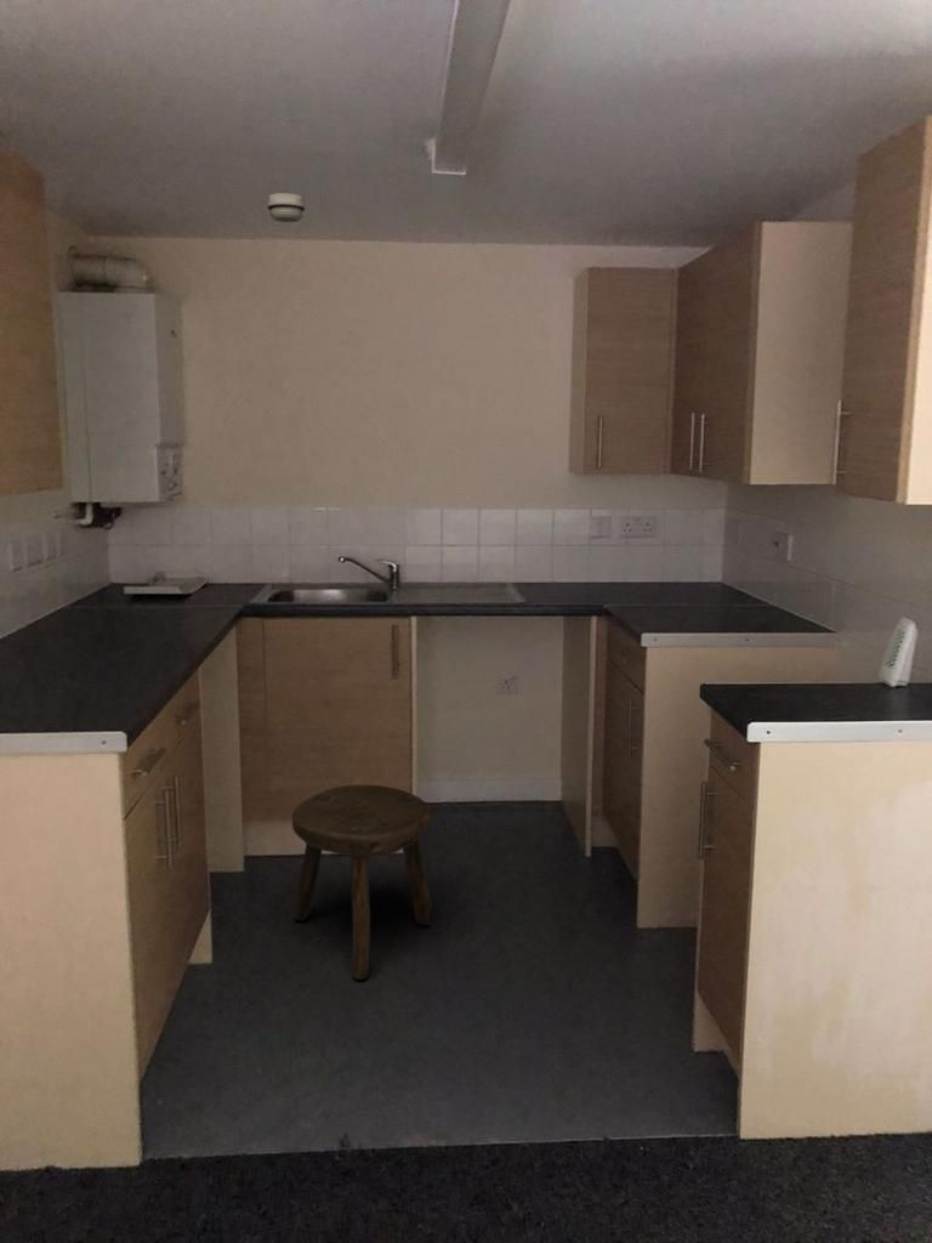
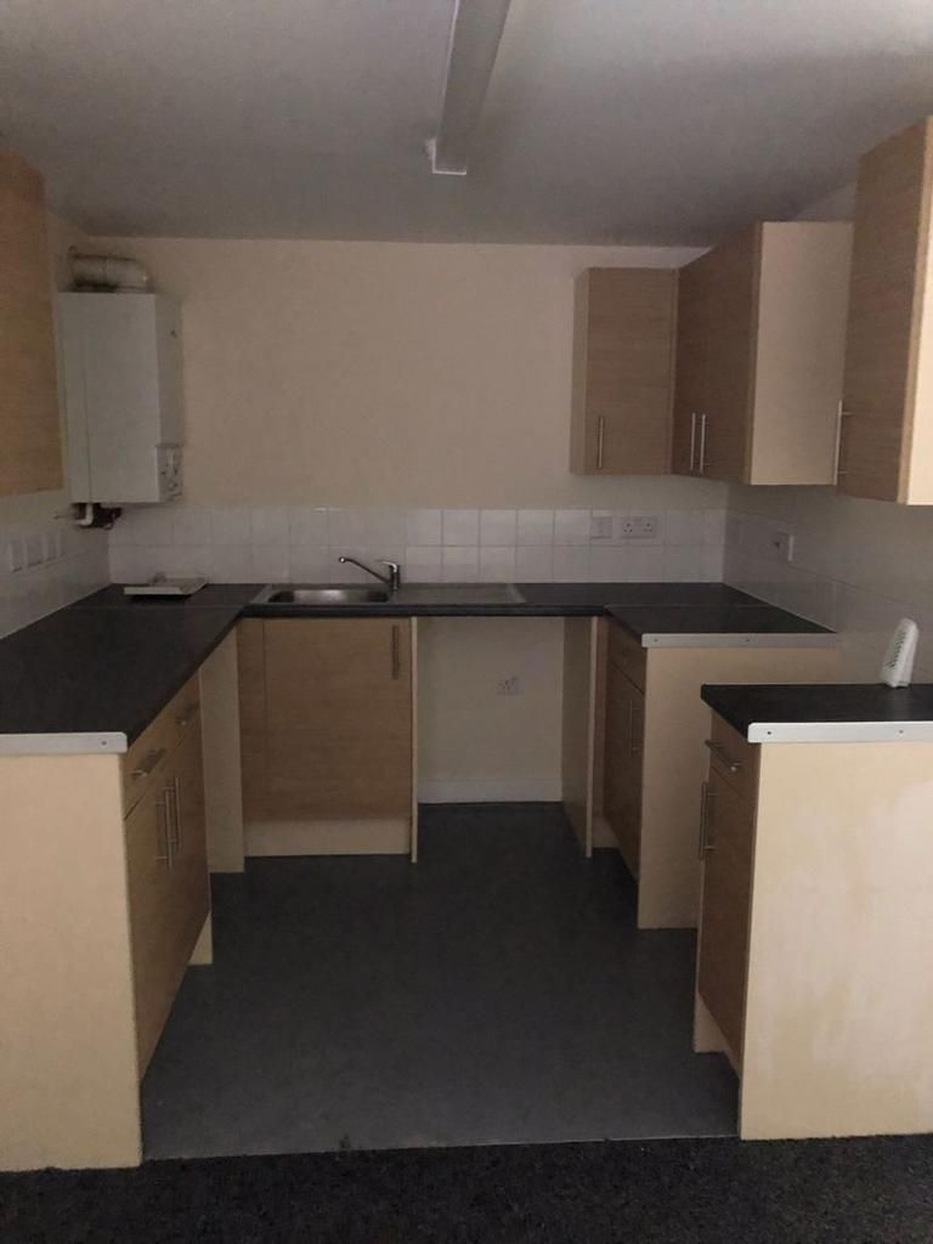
- stool [291,784,433,981]
- smoke detector [266,192,306,223]
